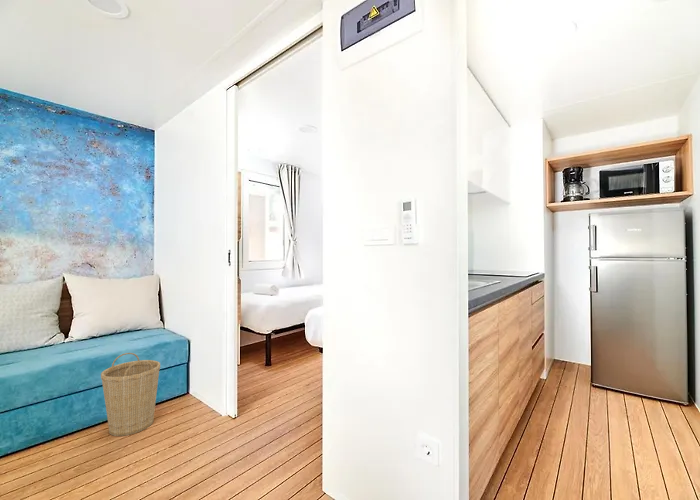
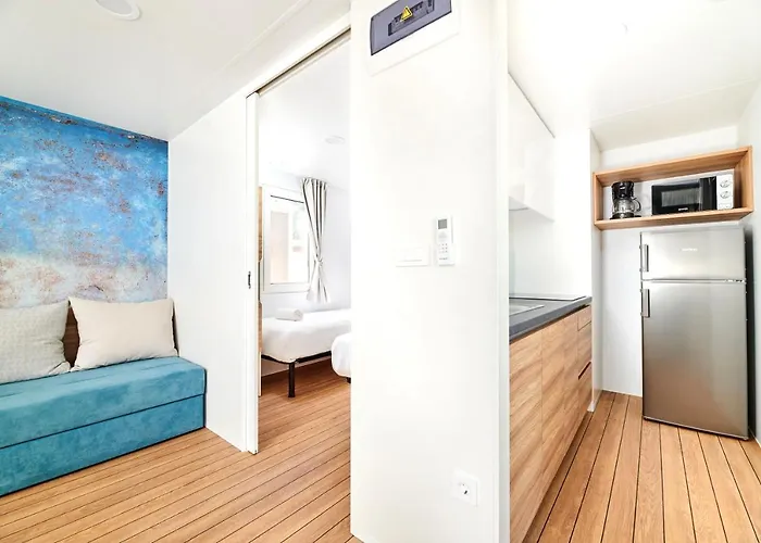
- basket [100,352,161,437]
